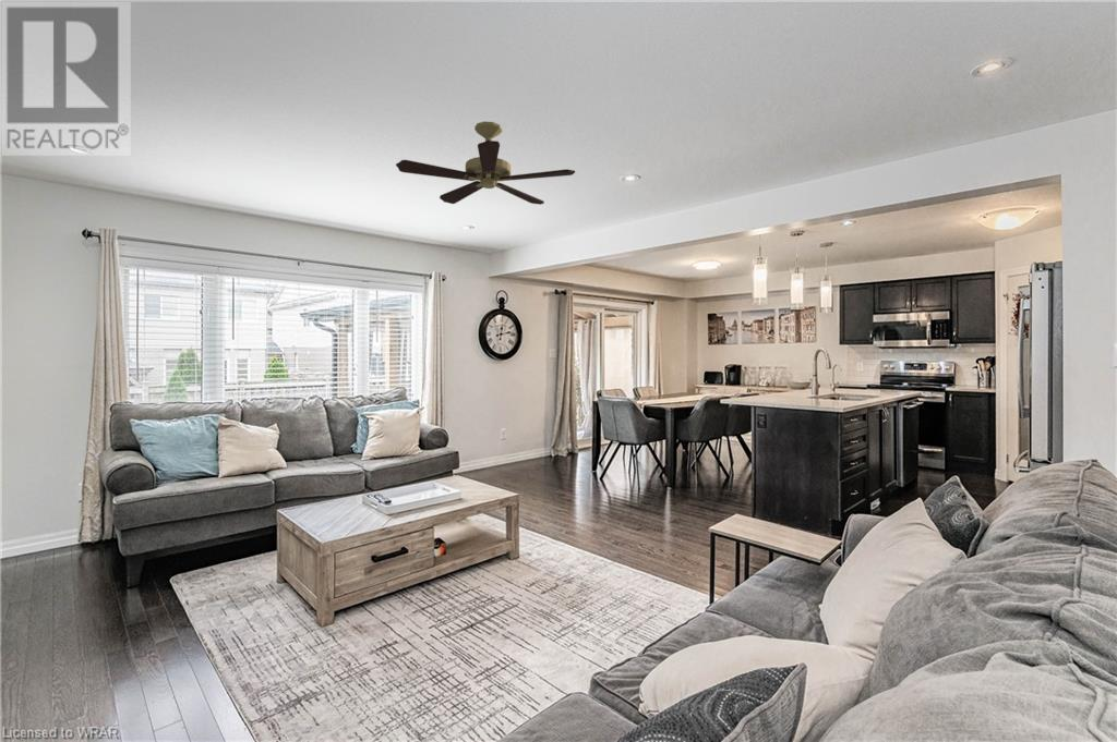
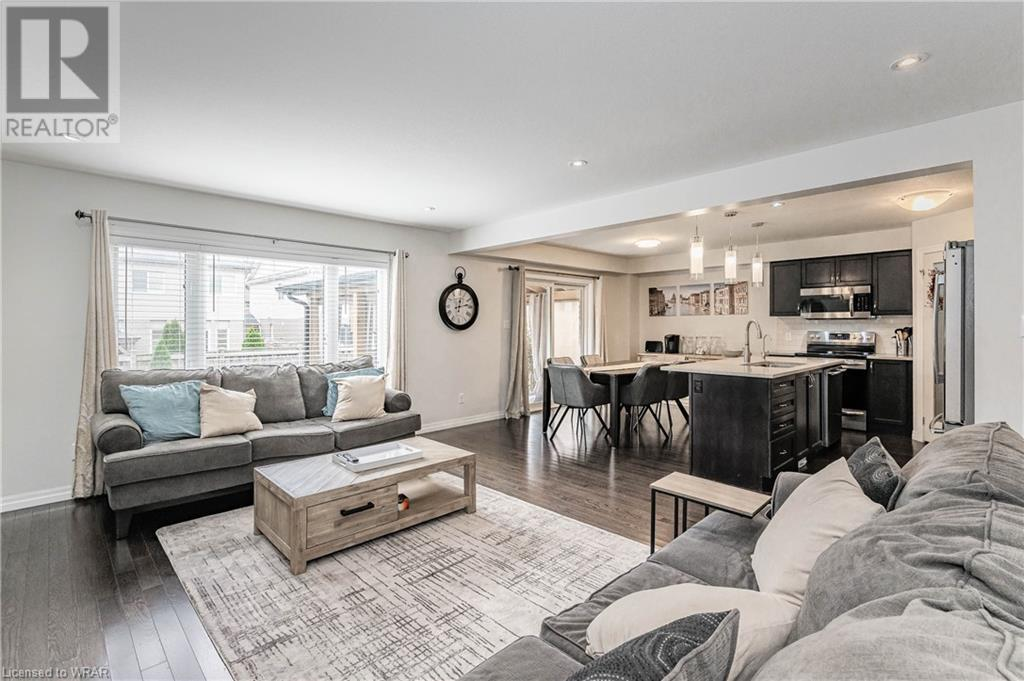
- ceiling fan [395,120,576,206]
